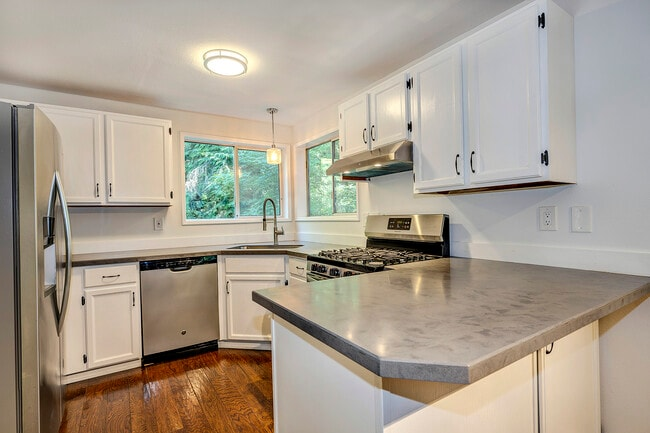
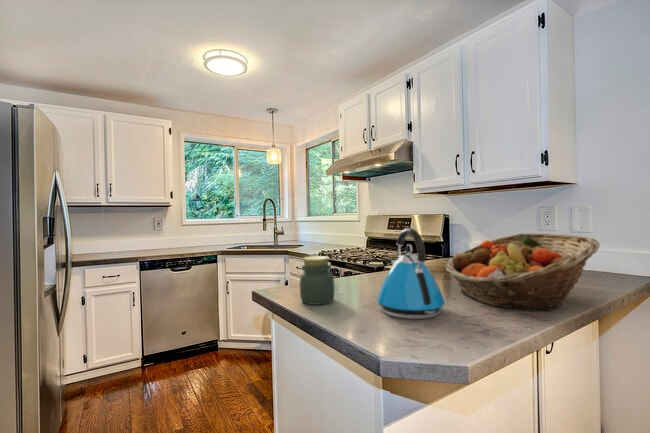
+ fruit basket [445,232,601,312]
+ kettle [376,227,446,320]
+ jar [299,255,336,306]
